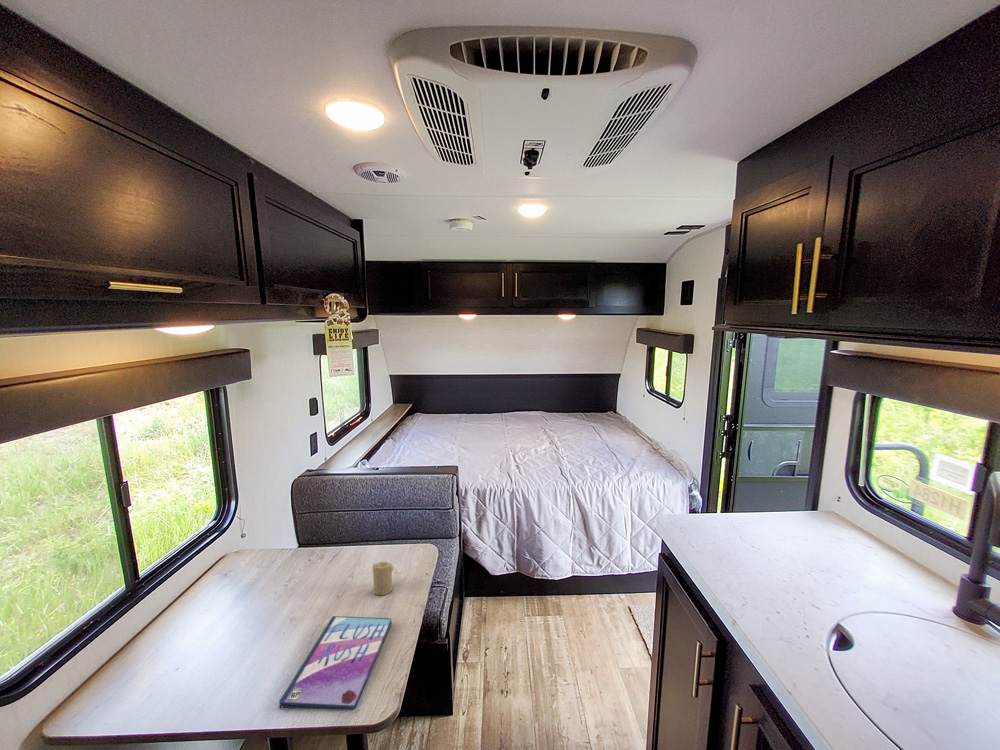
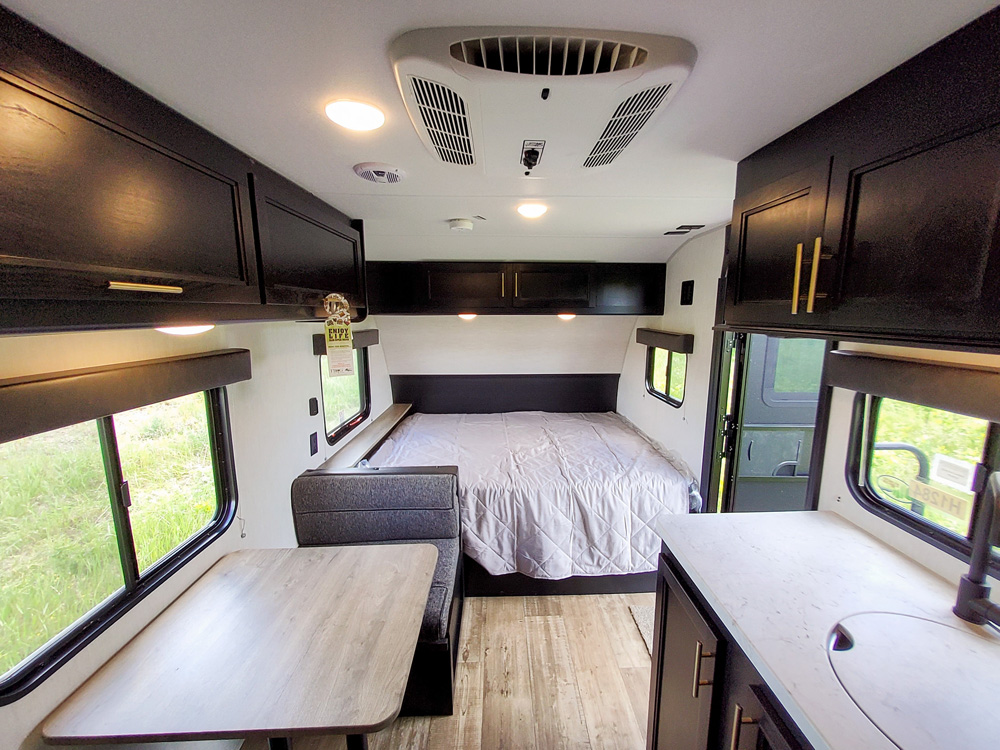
- candle [372,560,394,596]
- video game case [278,615,393,710]
